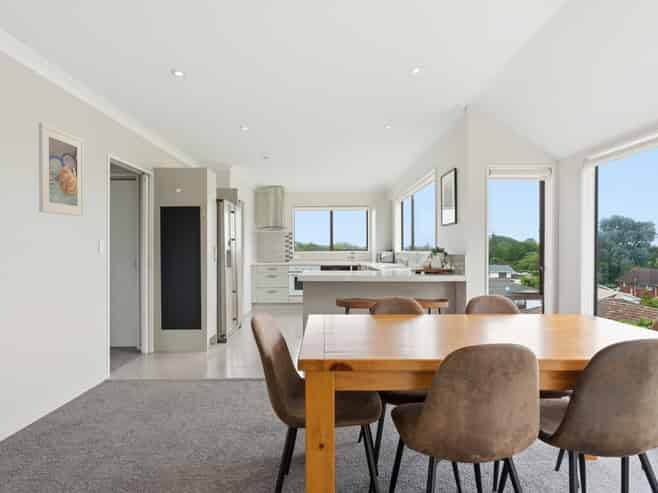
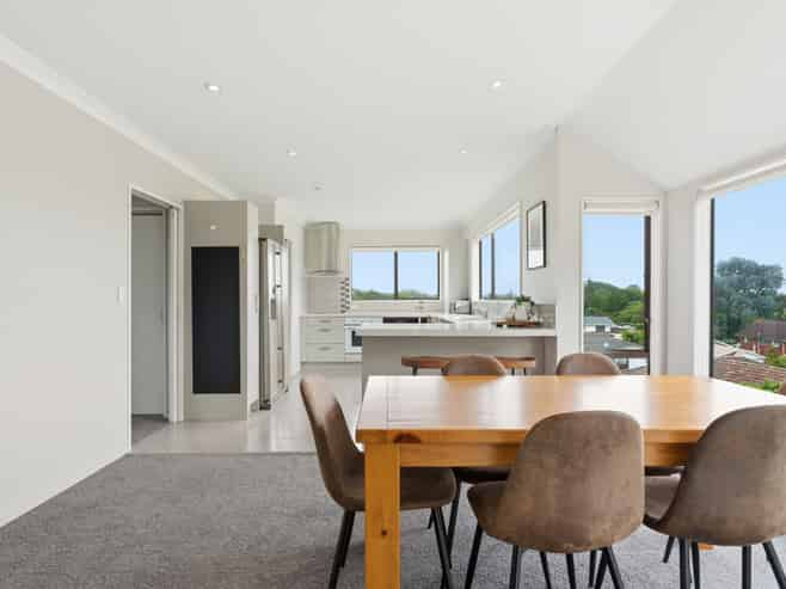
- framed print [38,122,85,217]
